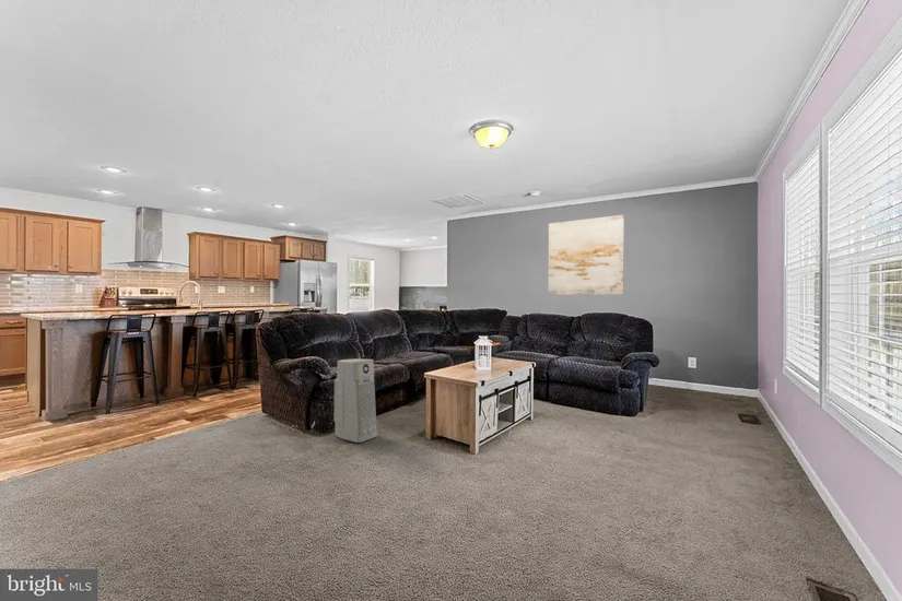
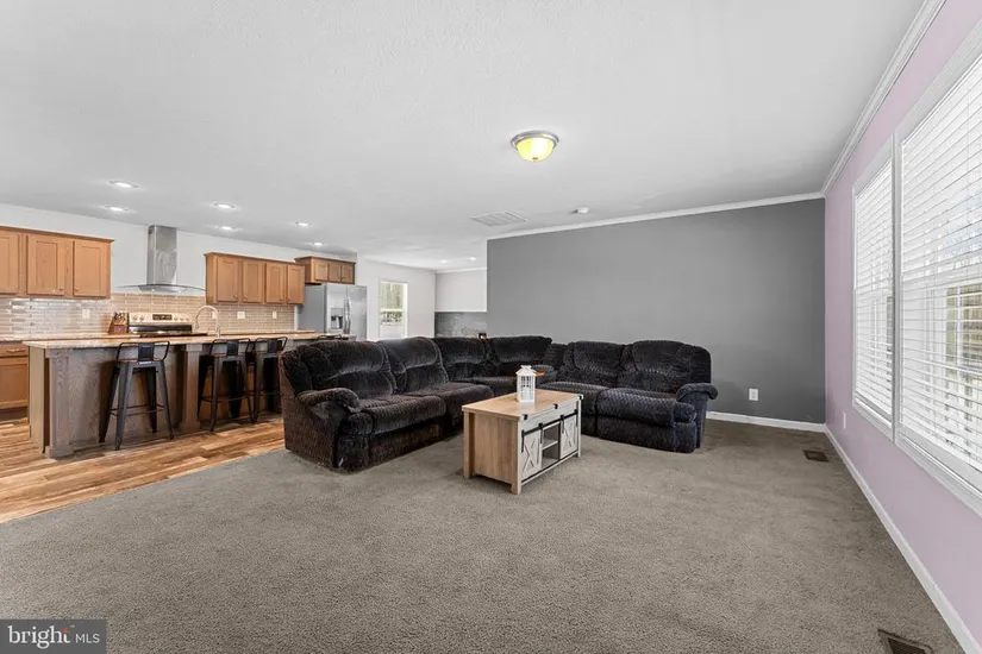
- air purifier [333,358,378,444]
- wall art [548,214,625,296]
